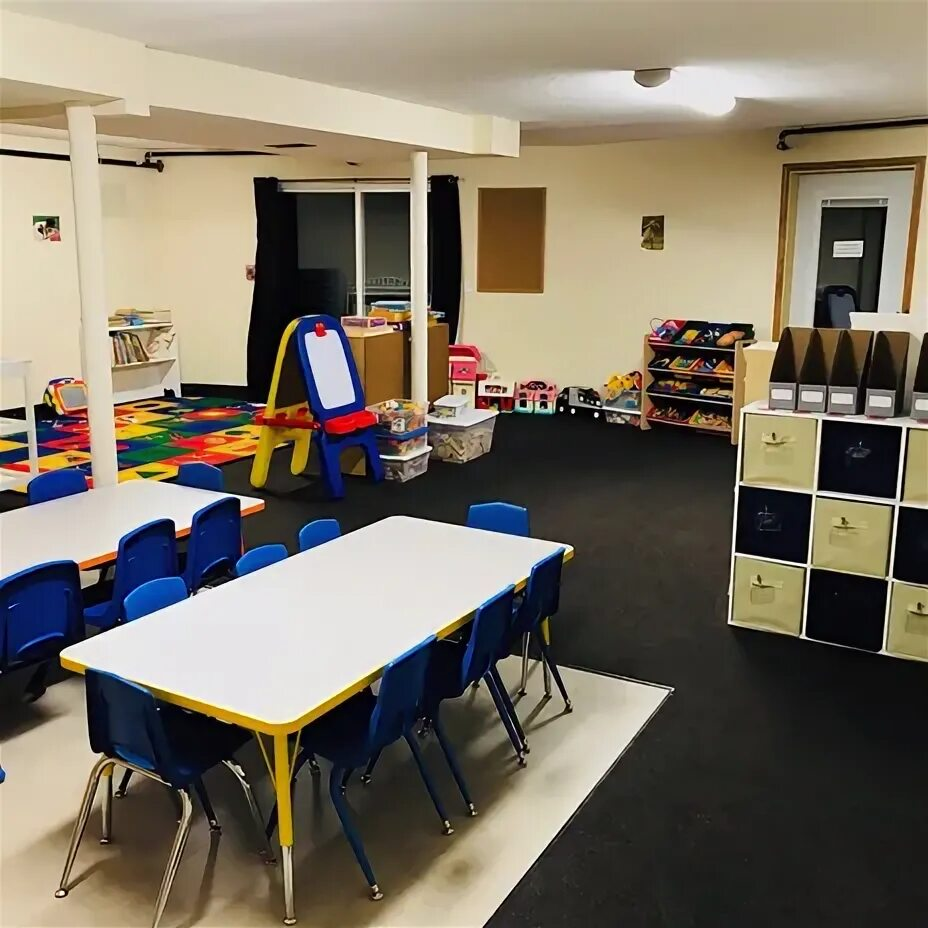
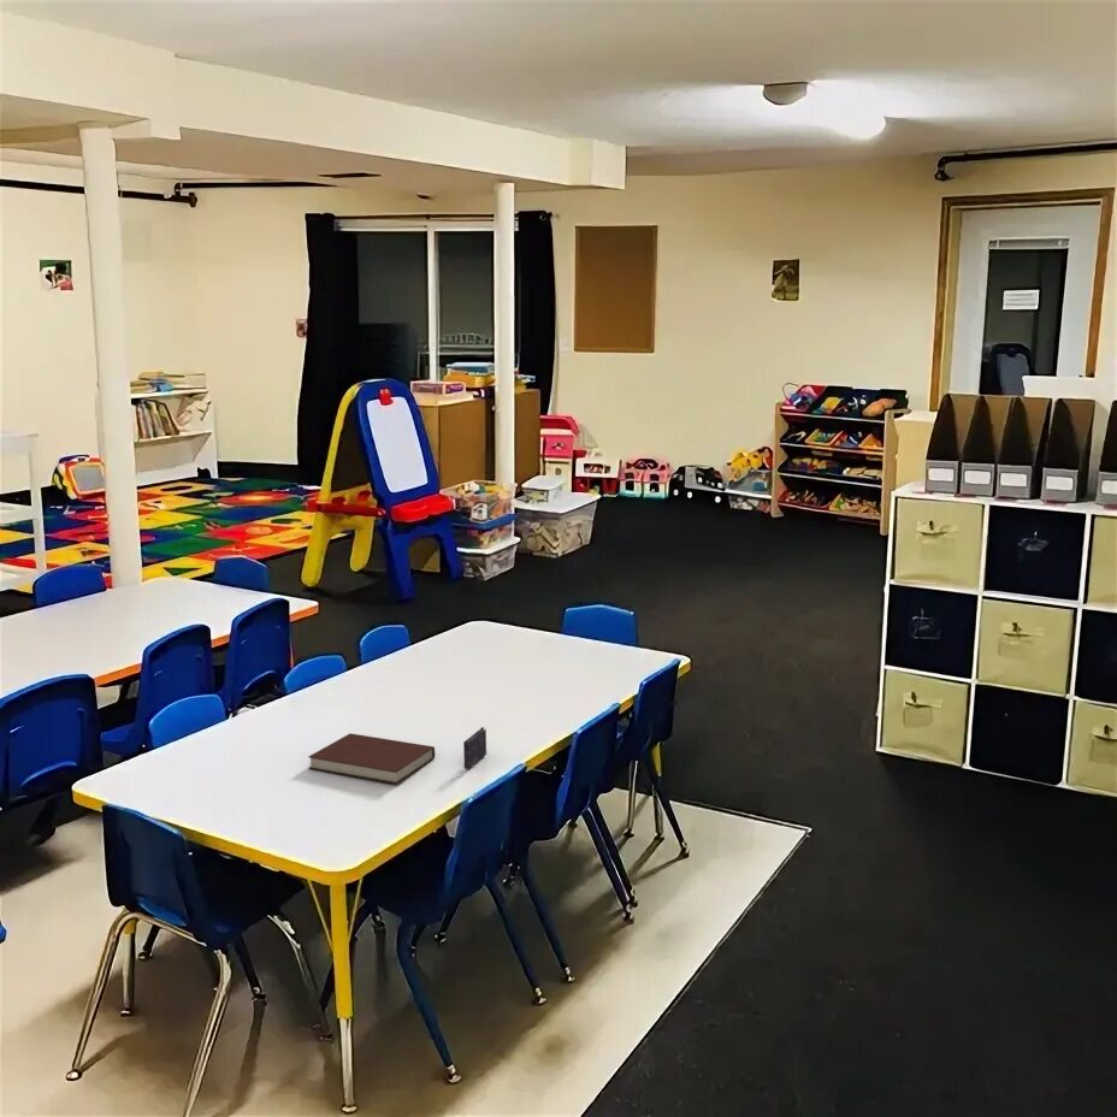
+ notebook [307,732,436,785]
+ crayon box [462,726,487,770]
